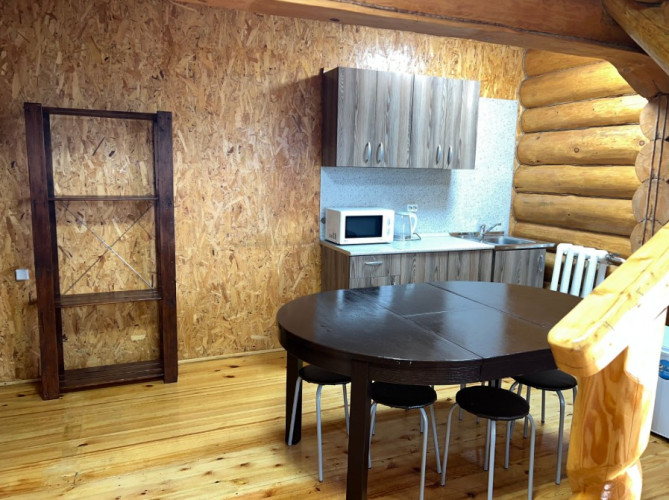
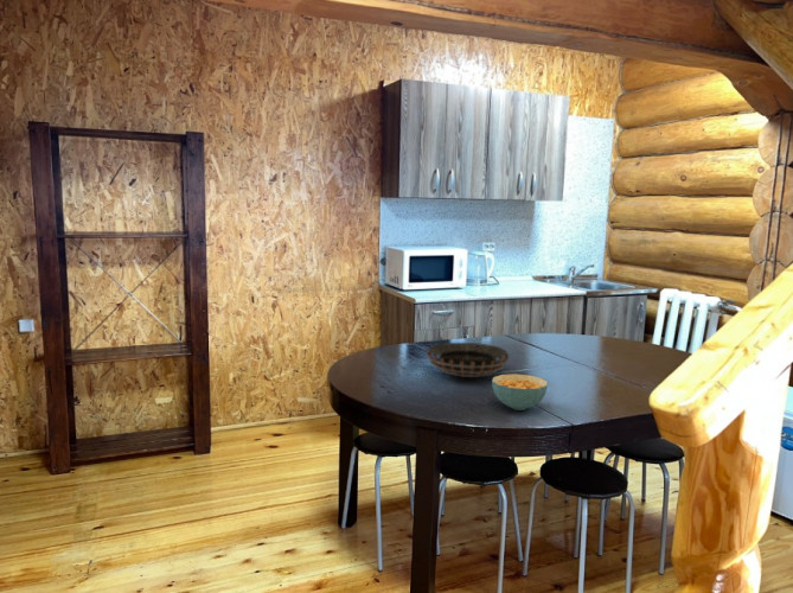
+ cereal bowl [491,372,549,412]
+ decorative bowl [426,342,511,378]
